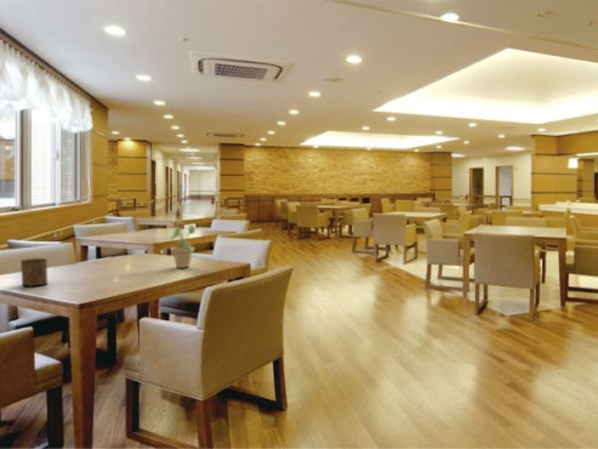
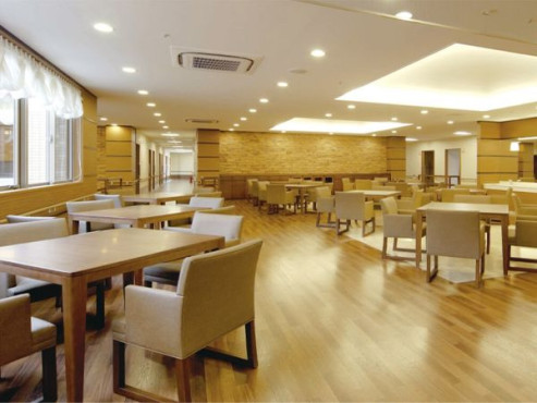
- sunflower [169,201,197,269]
- cup [19,257,49,288]
